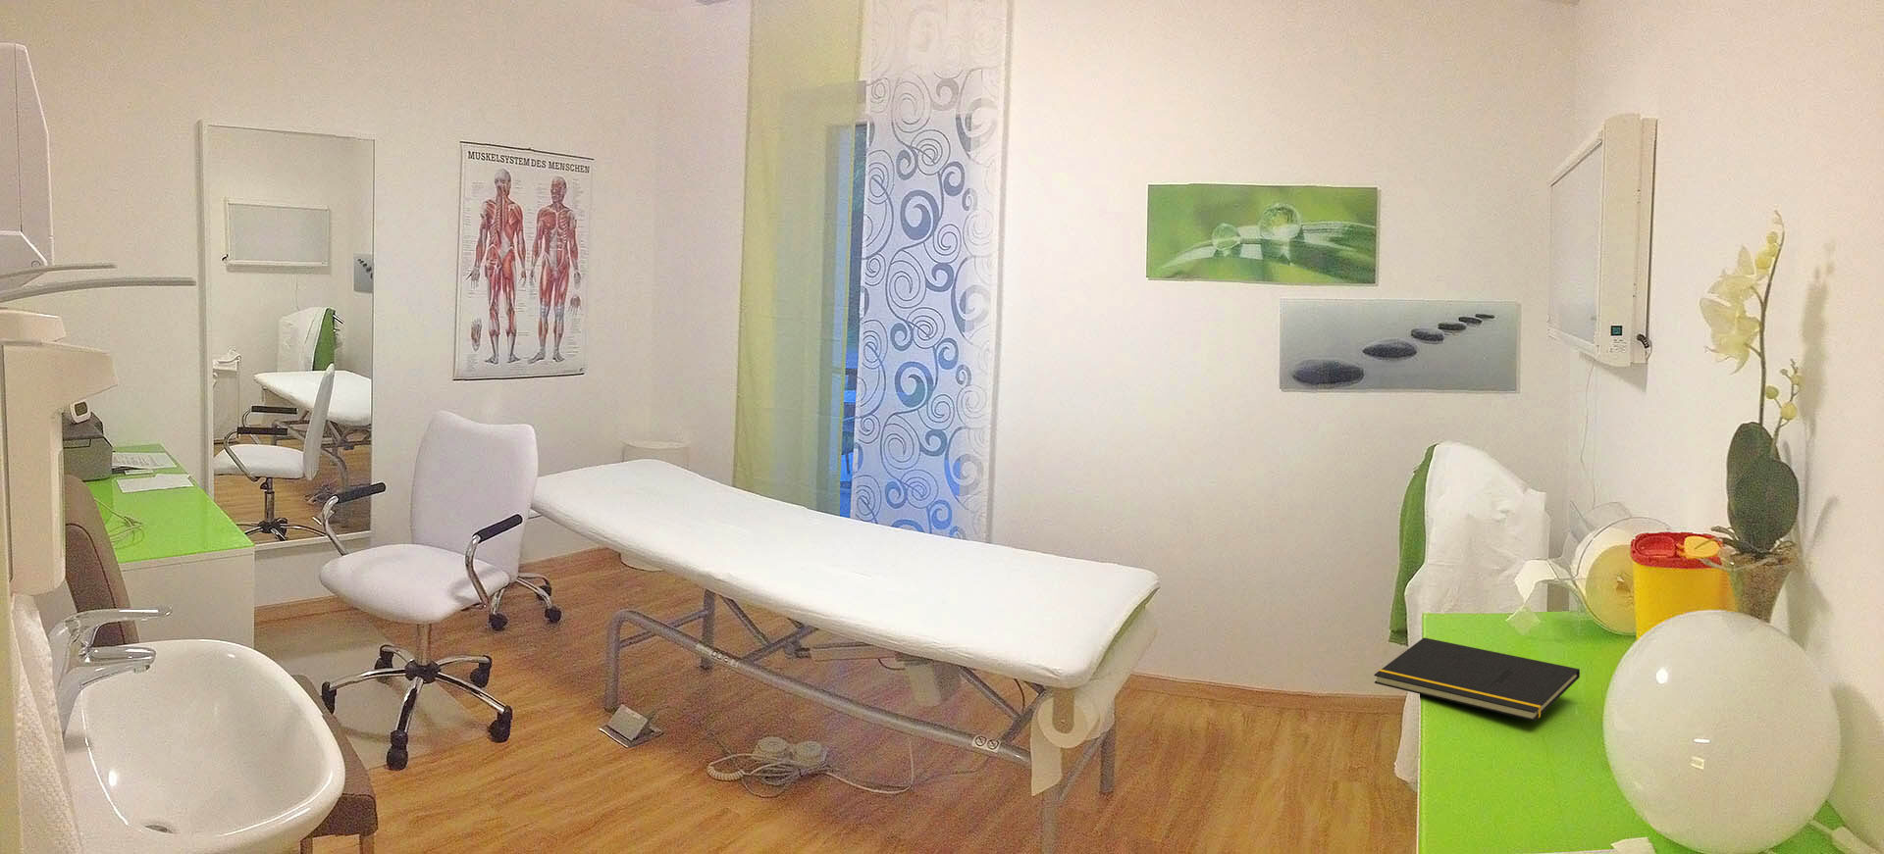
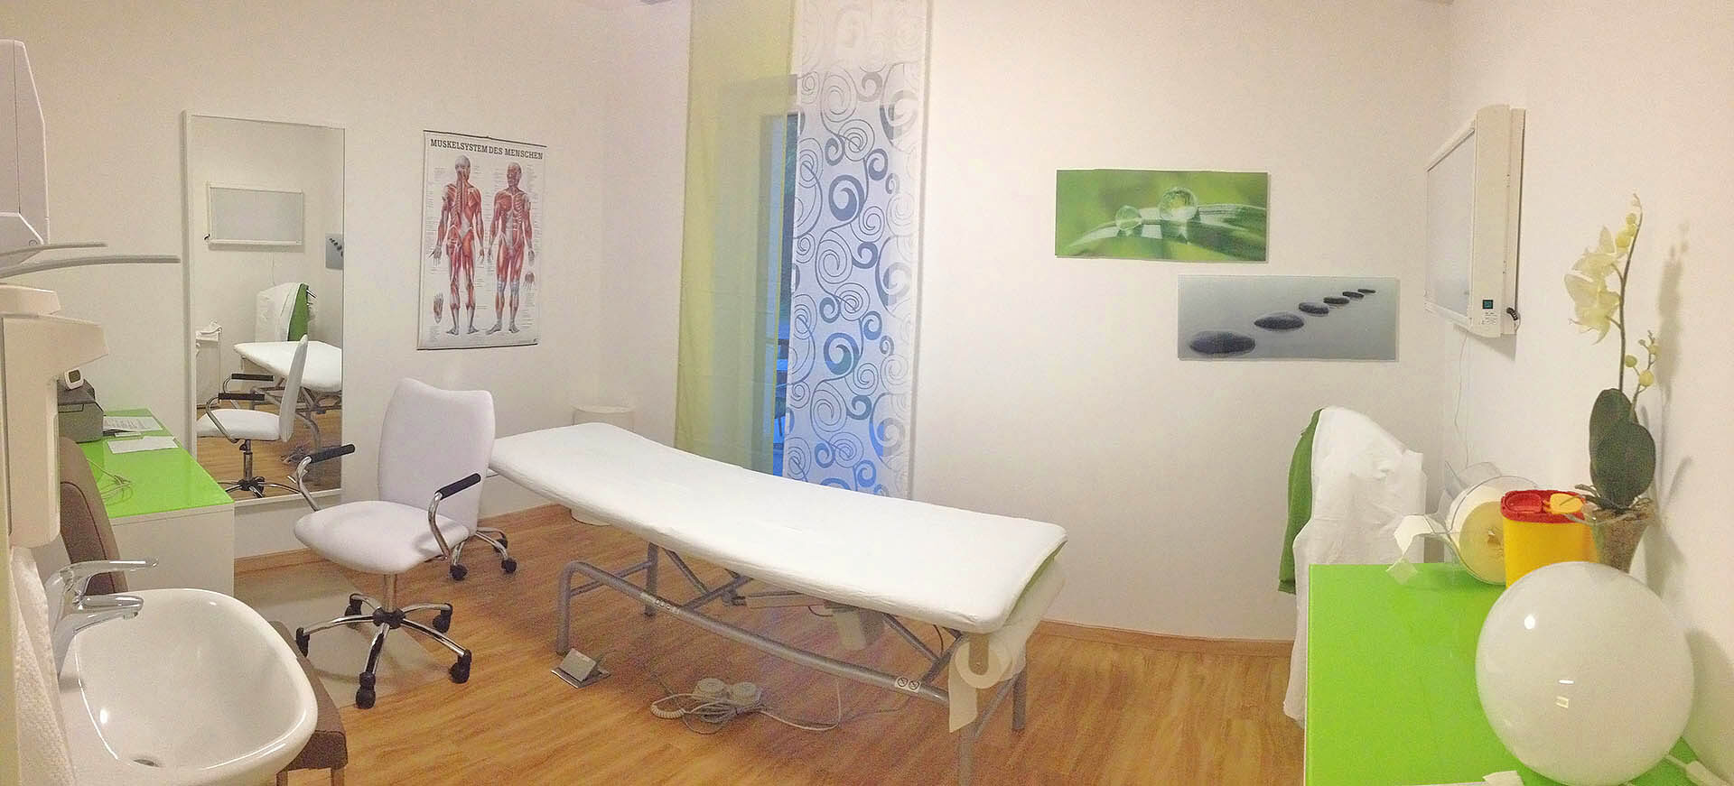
- notepad [1373,637,1581,722]
